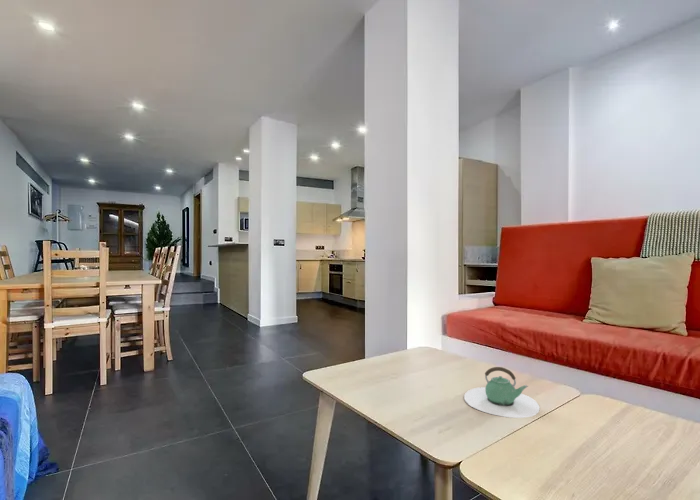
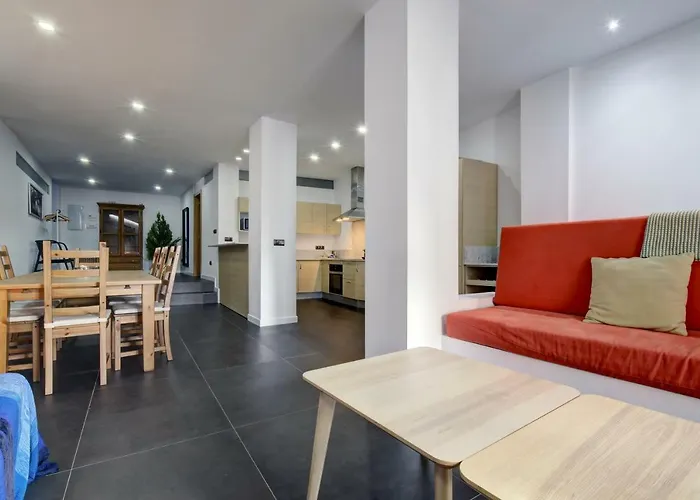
- teapot [463,366,541,419]
